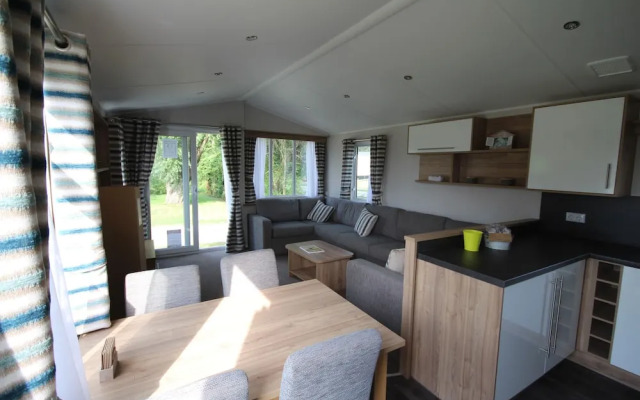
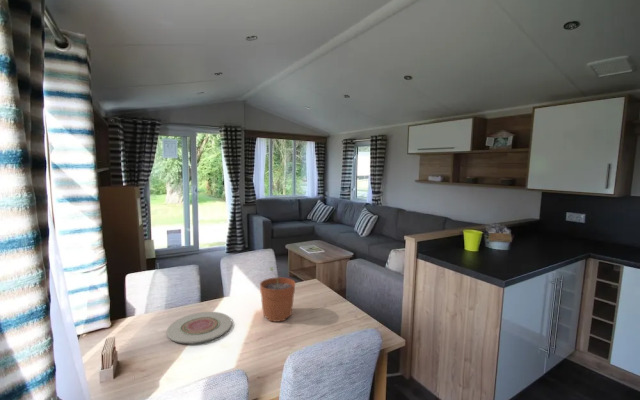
+ plant pot [259,266,296,323]
+ plate [166,311,233,344]
